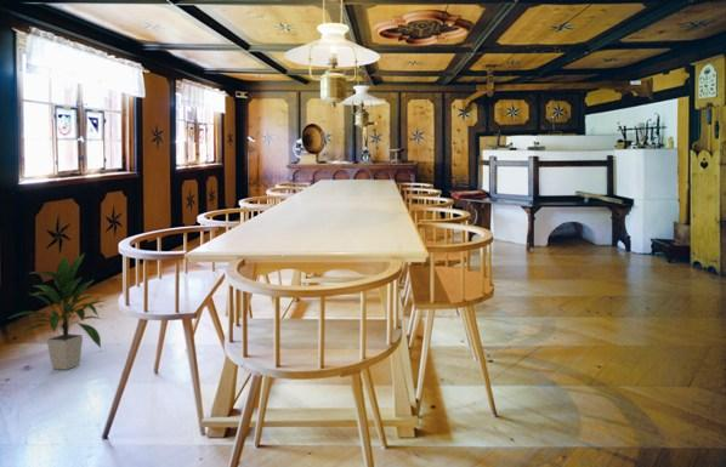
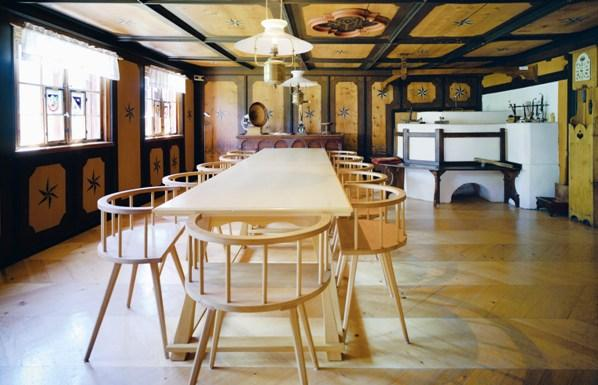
- indoor plant [8,252,106,371]
